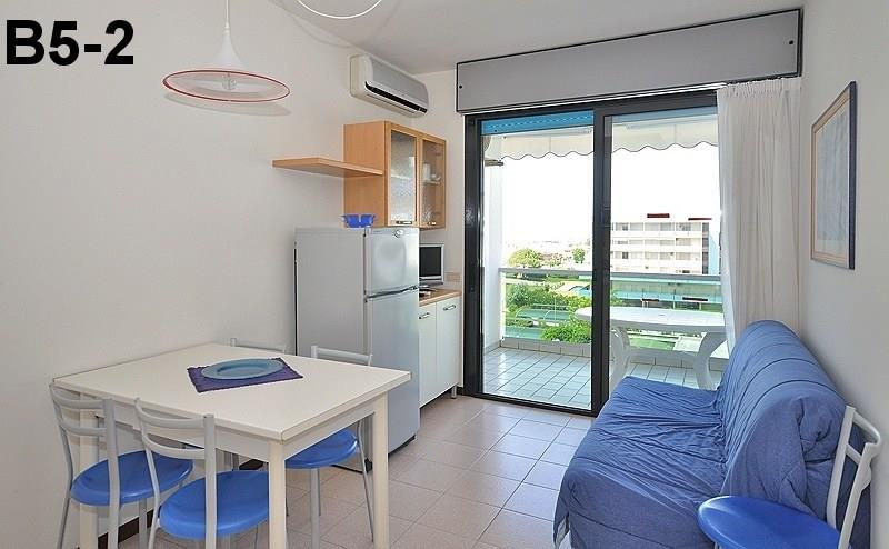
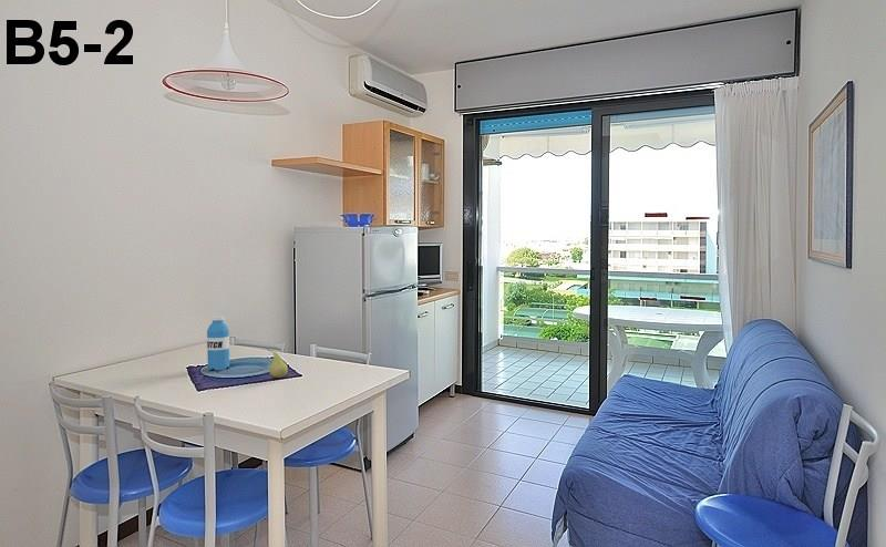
+ water bottle [206,316,230,371]
+ fruit [266,348,289,379]
